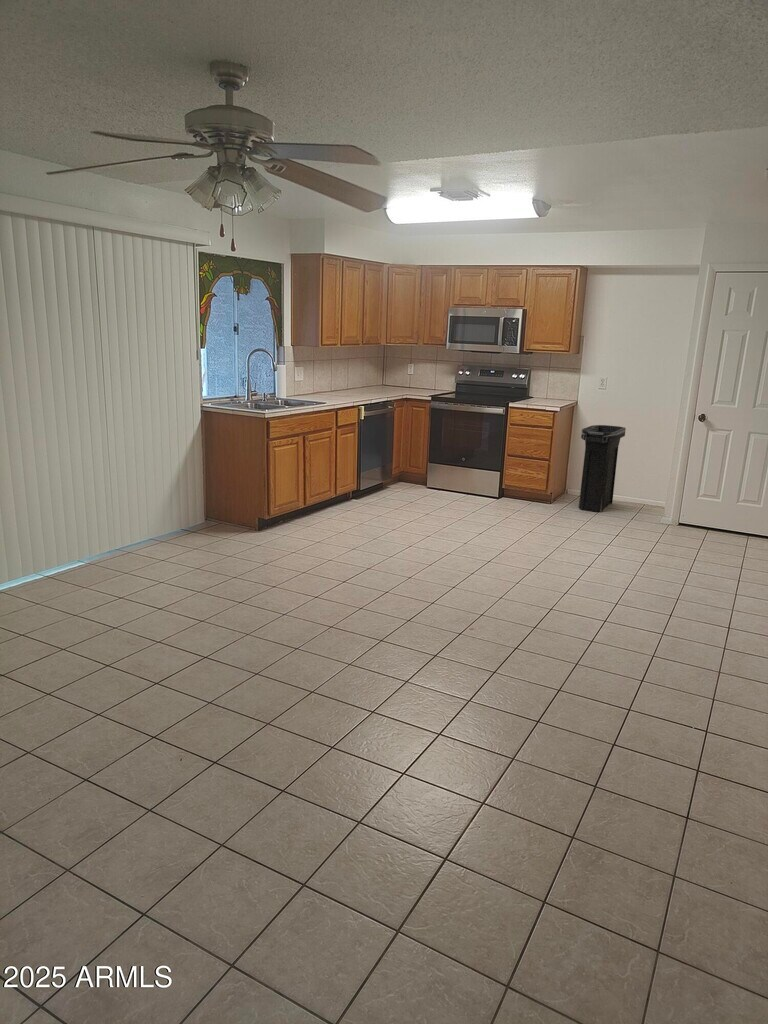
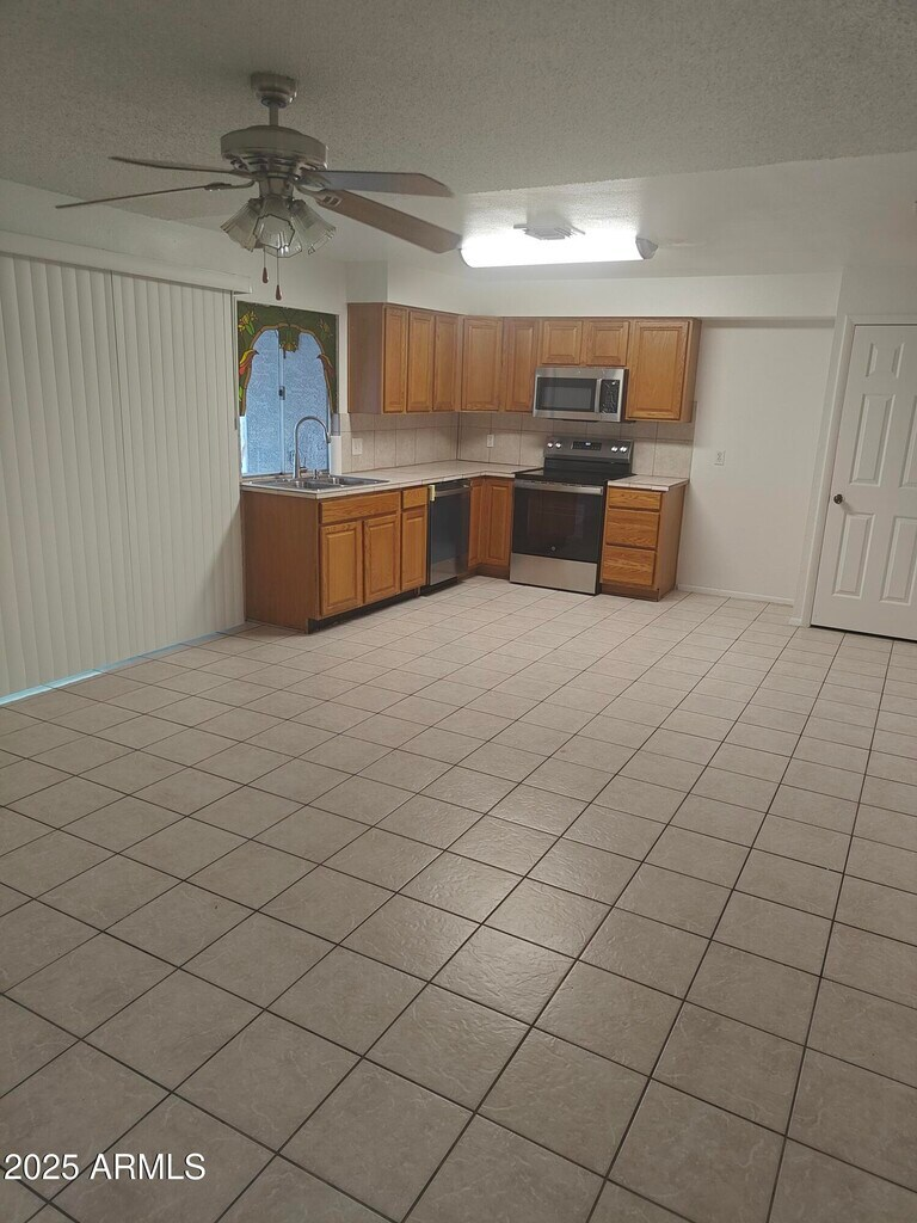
- trash can [578,424,627,513]
